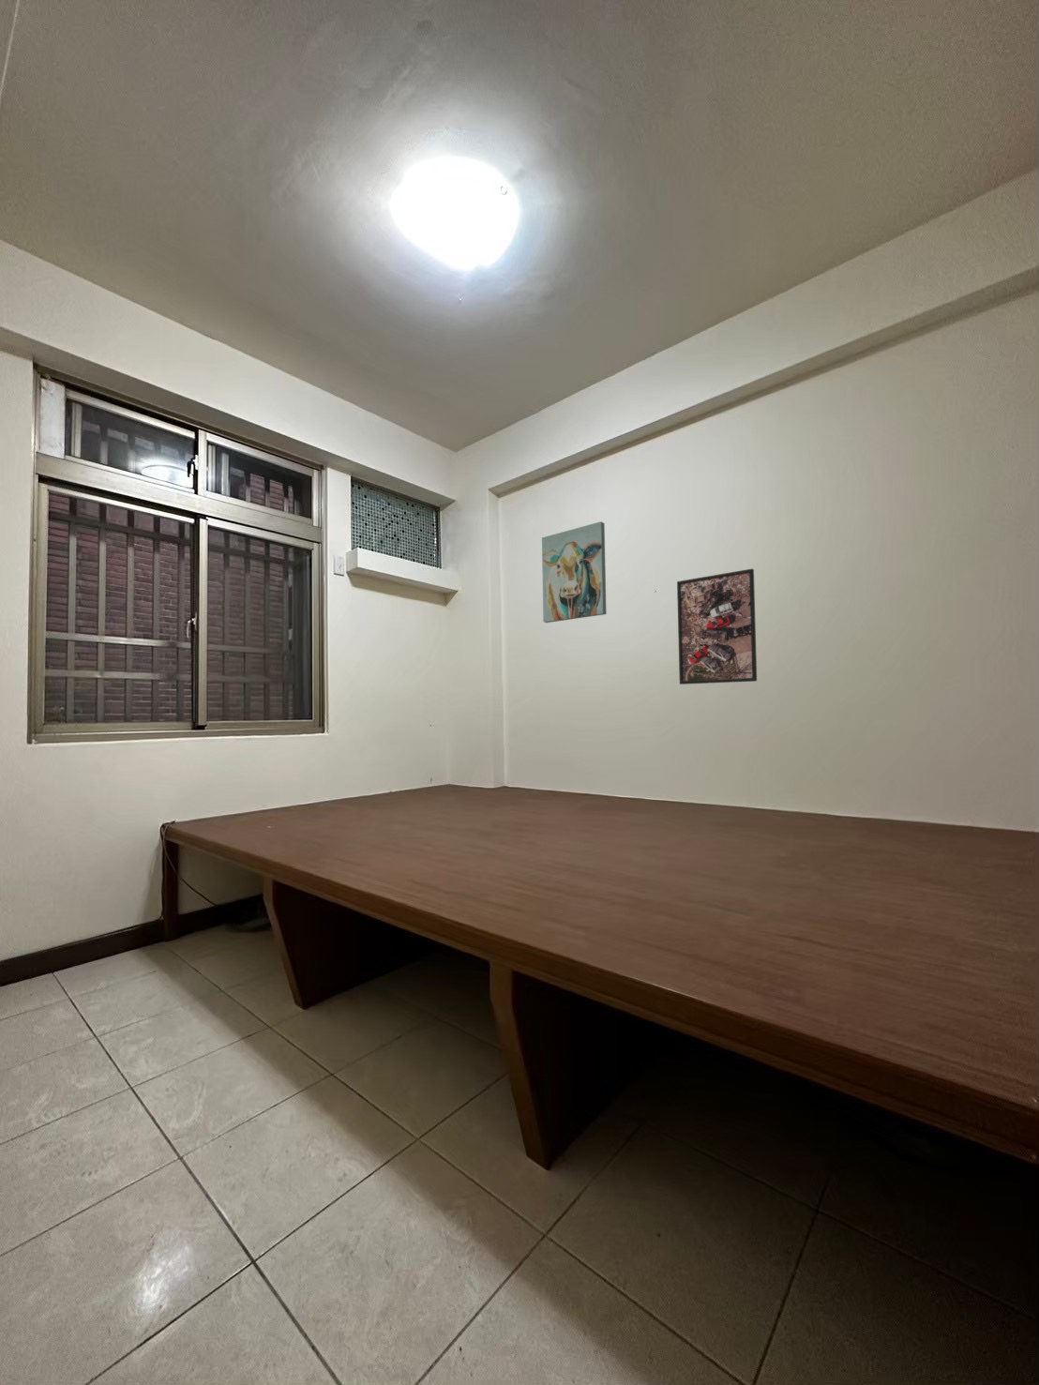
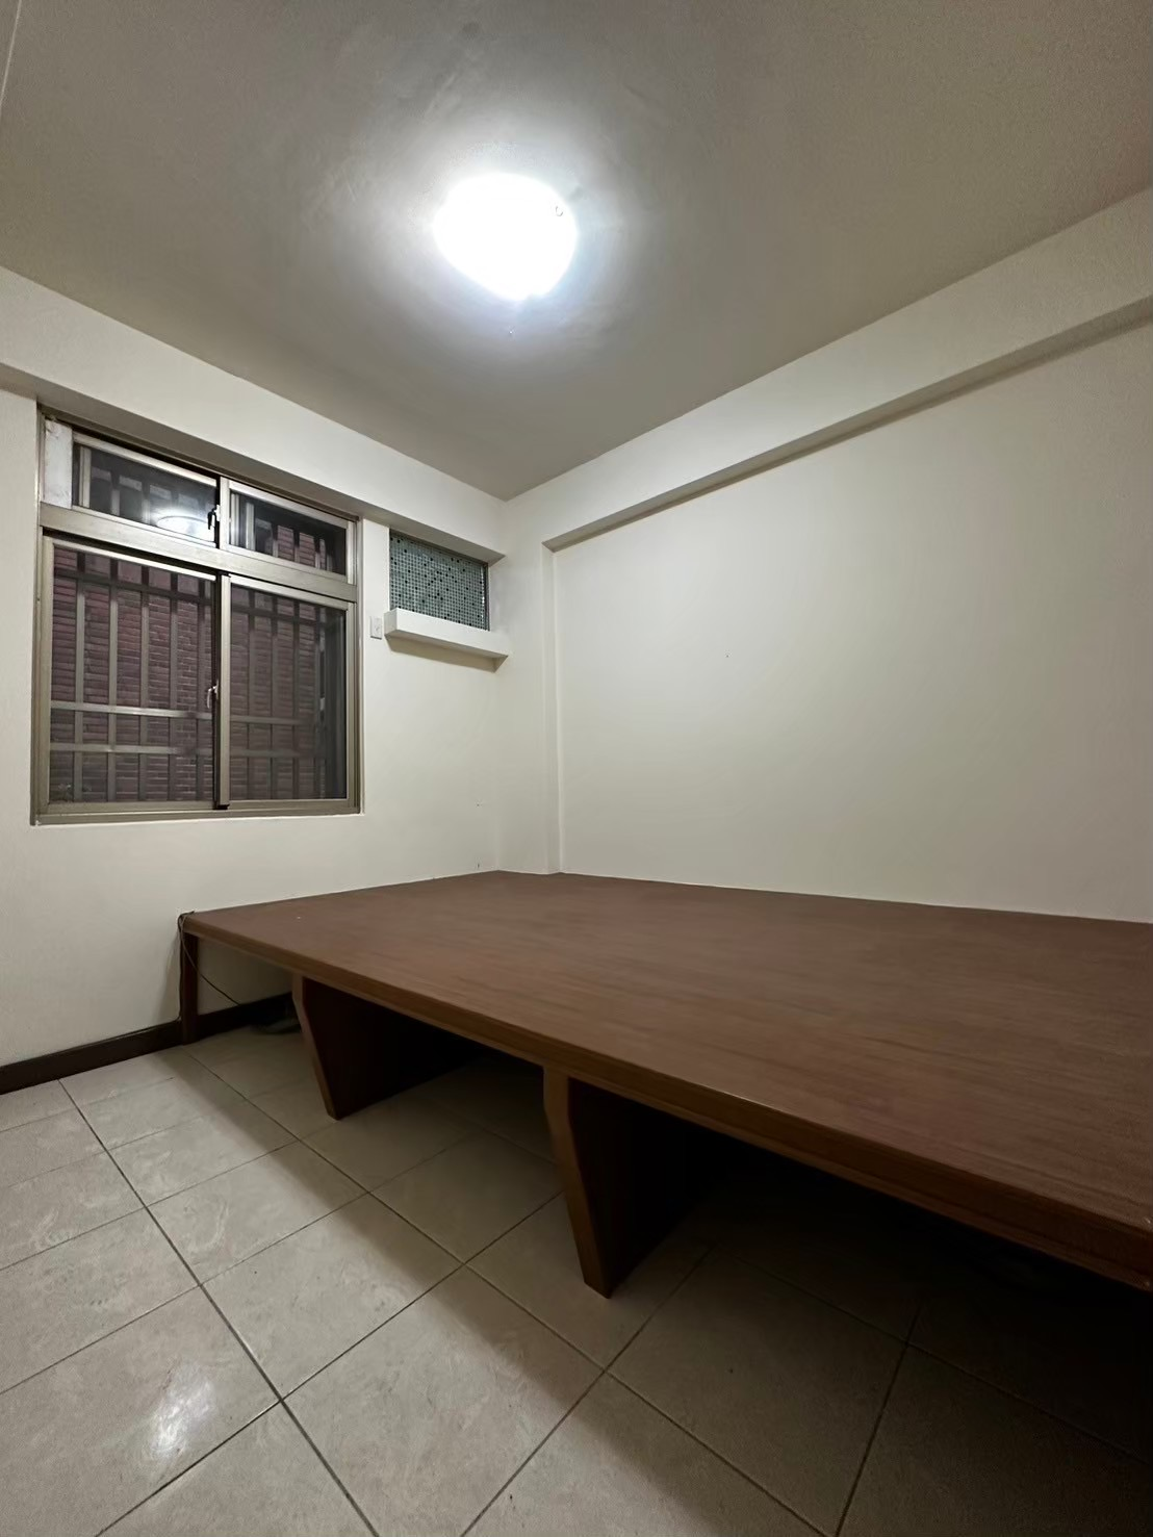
- wall art [541,521,608,623]
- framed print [676,569,757,685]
